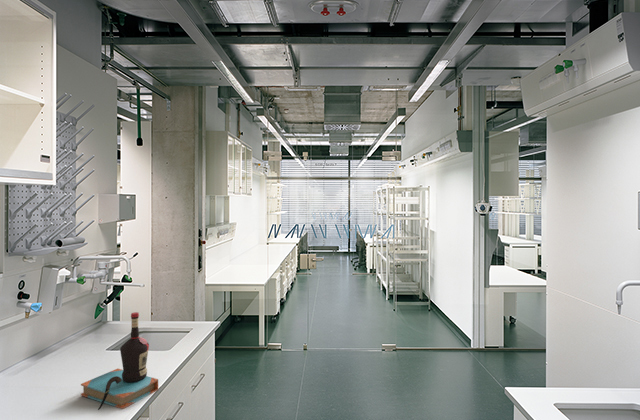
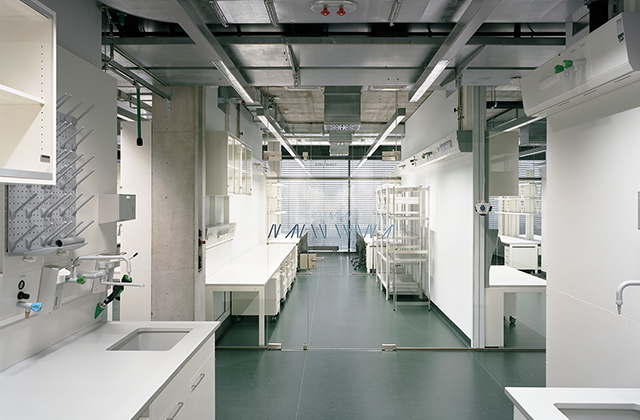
- bottle [80,311,159,411]
